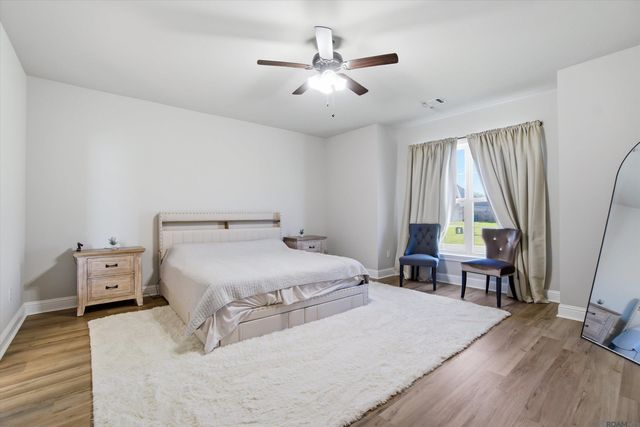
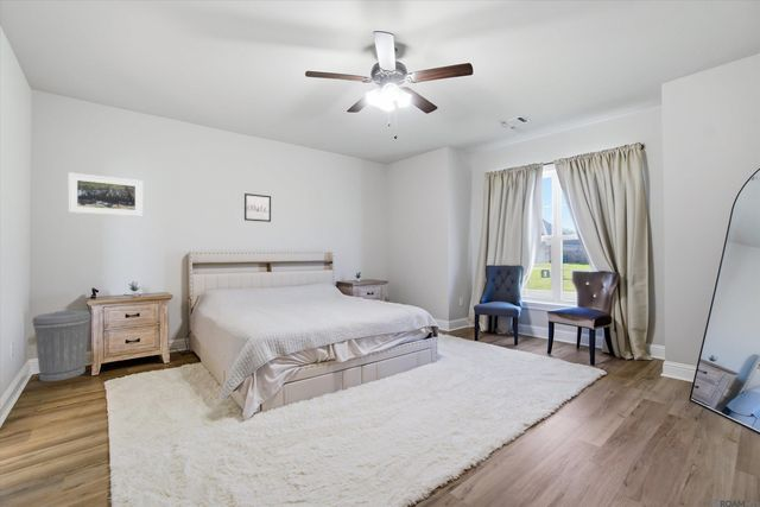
+ wall art [243,192,272,223]
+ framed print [68,172,144,217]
+ trash can [31,310,93,382]
